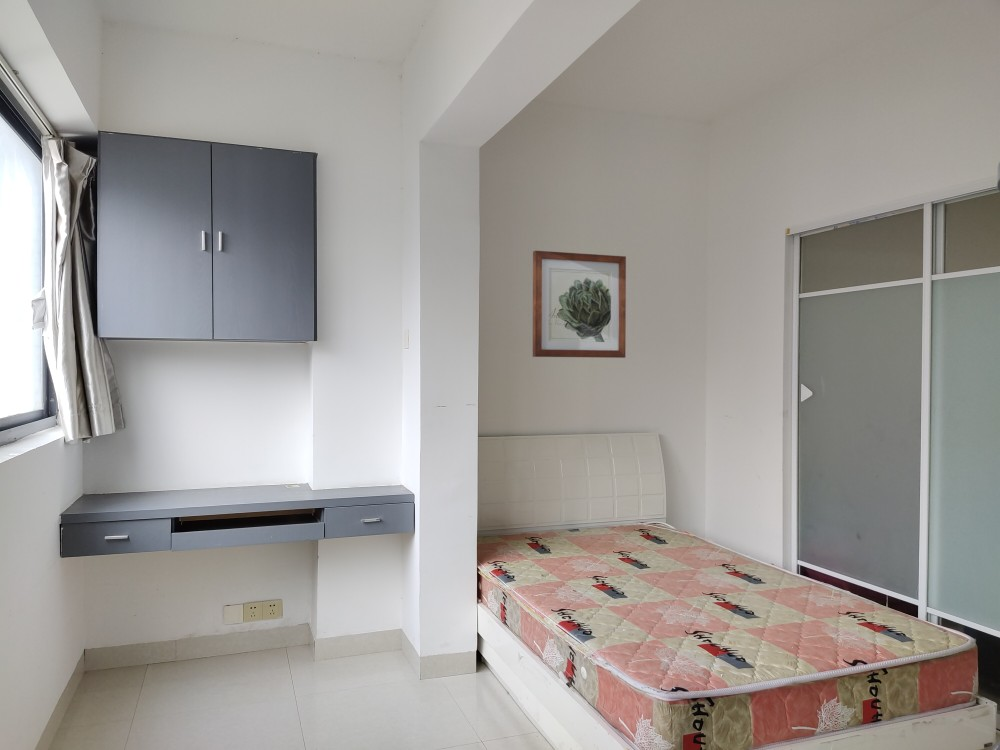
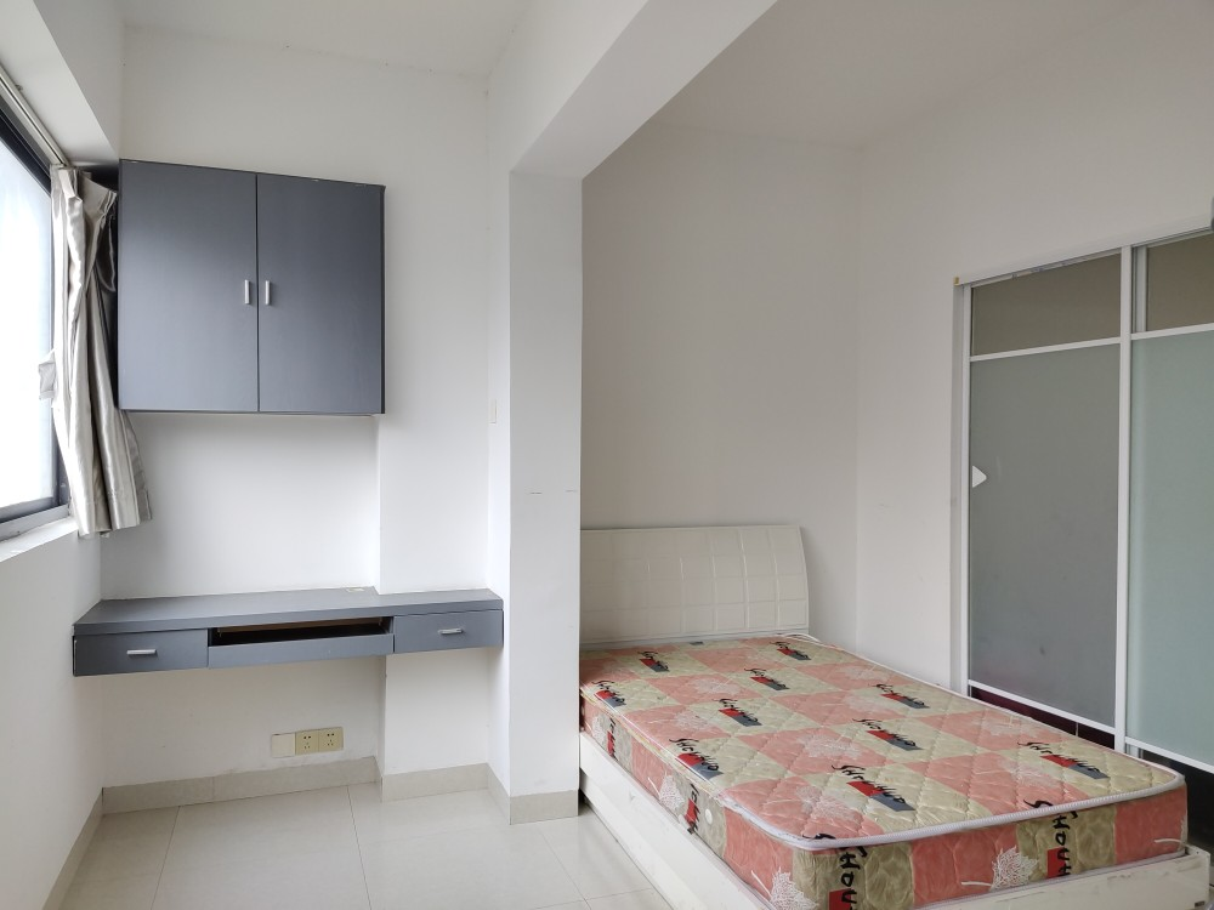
- wall art [532,250,627,359]
